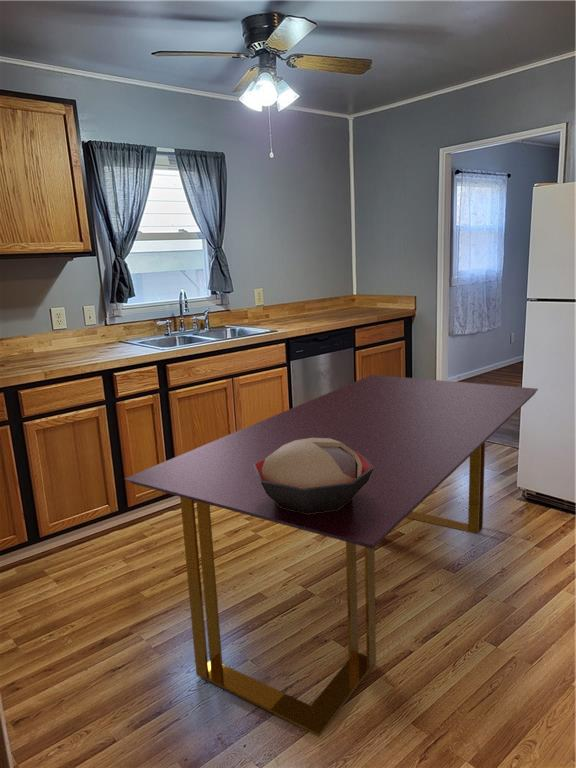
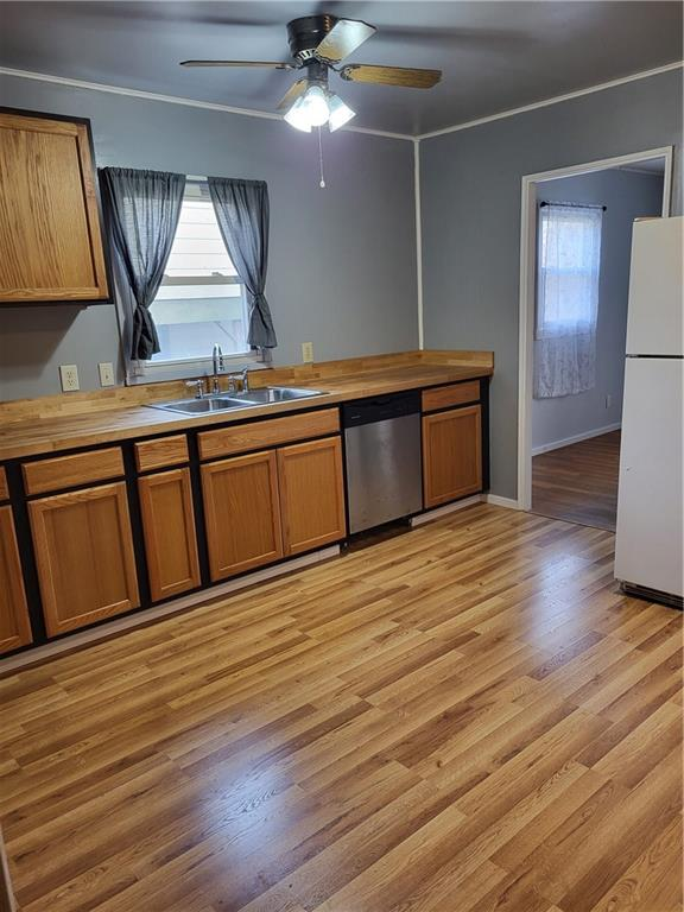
- dining table [124,374,539,738]
- decorative bowl [253,438,374,514]
